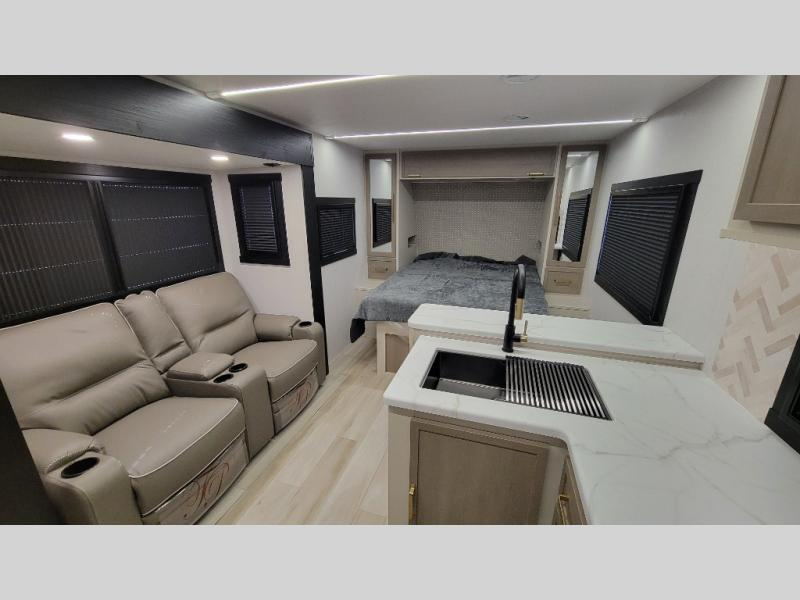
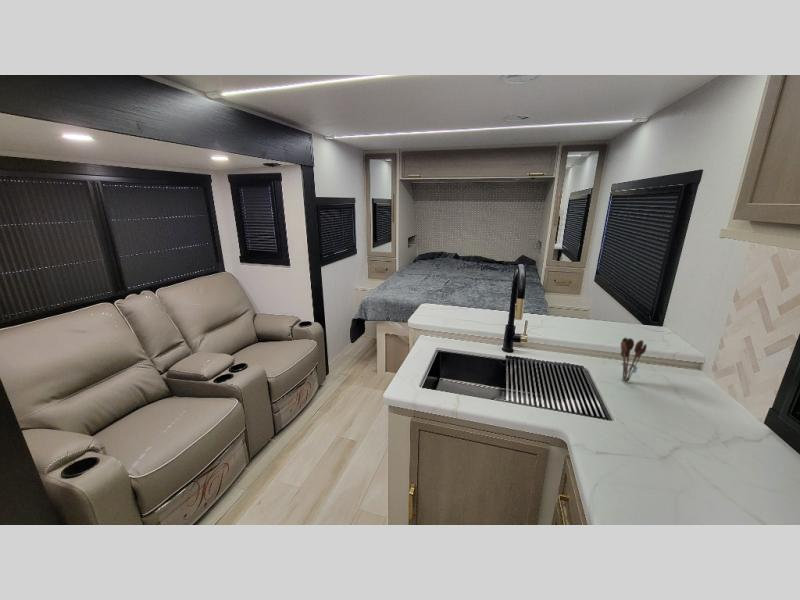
+ utensil holder [620,337,648,383]
